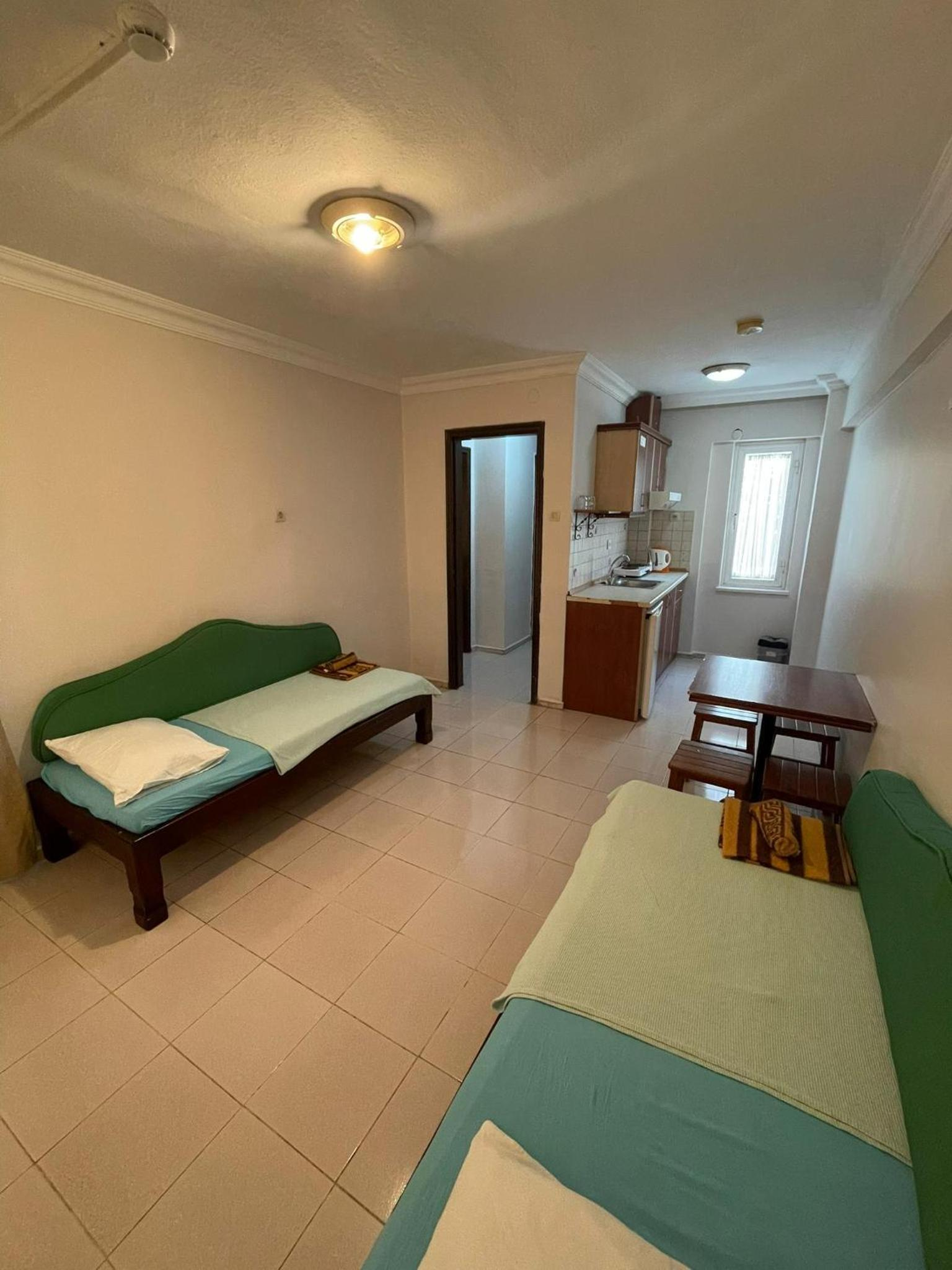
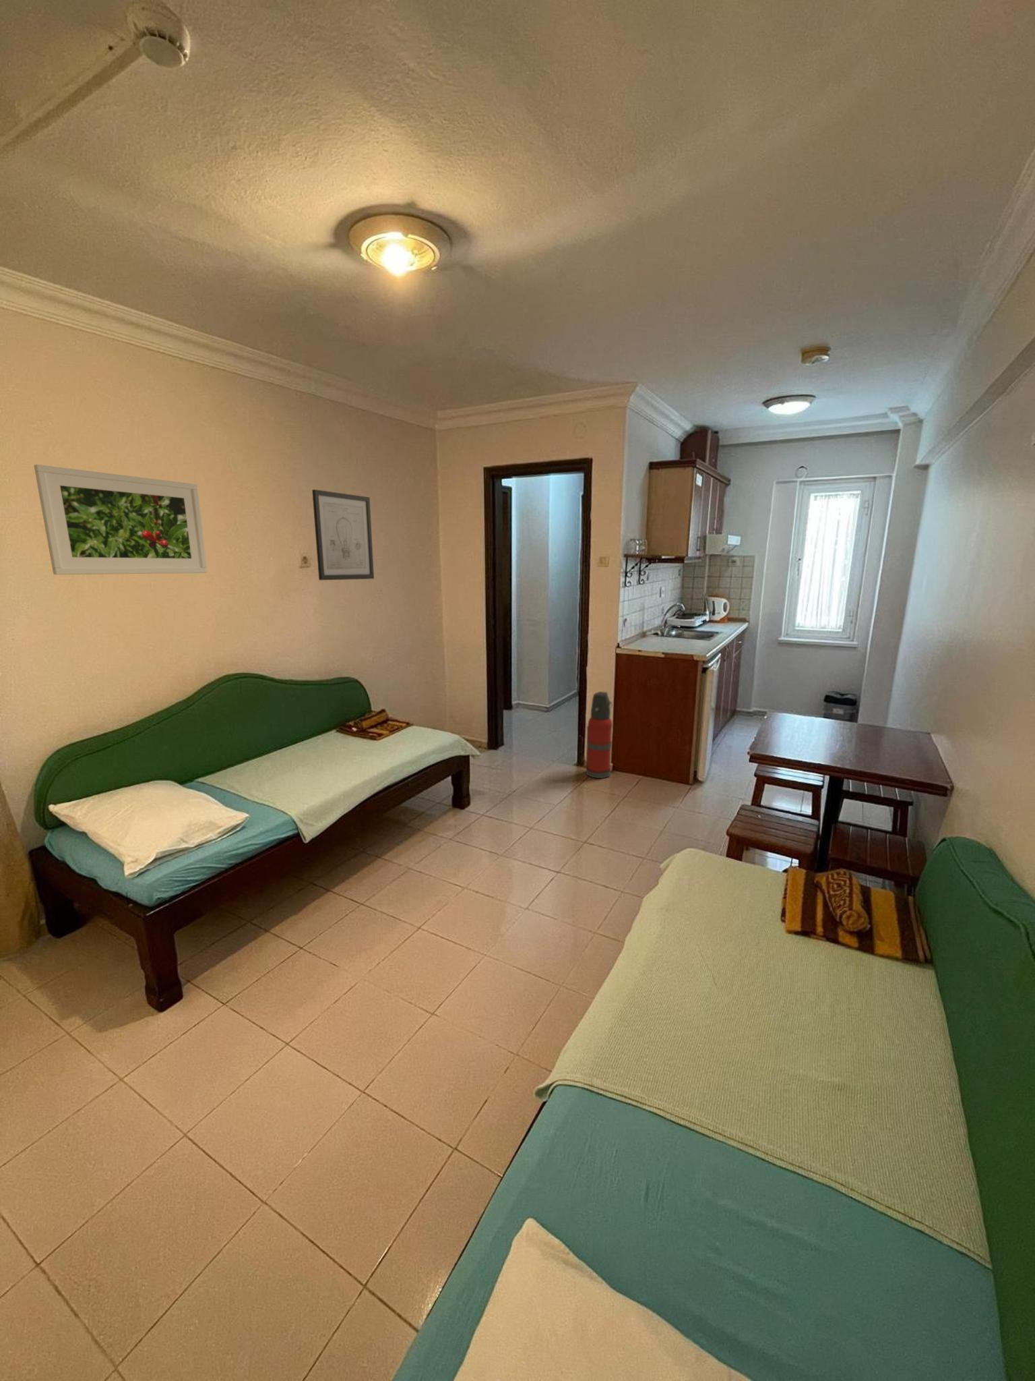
+ wall art [311,489,375,581]
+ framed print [33,464,209,575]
+ fire extinguisher [586,690,613,779]
